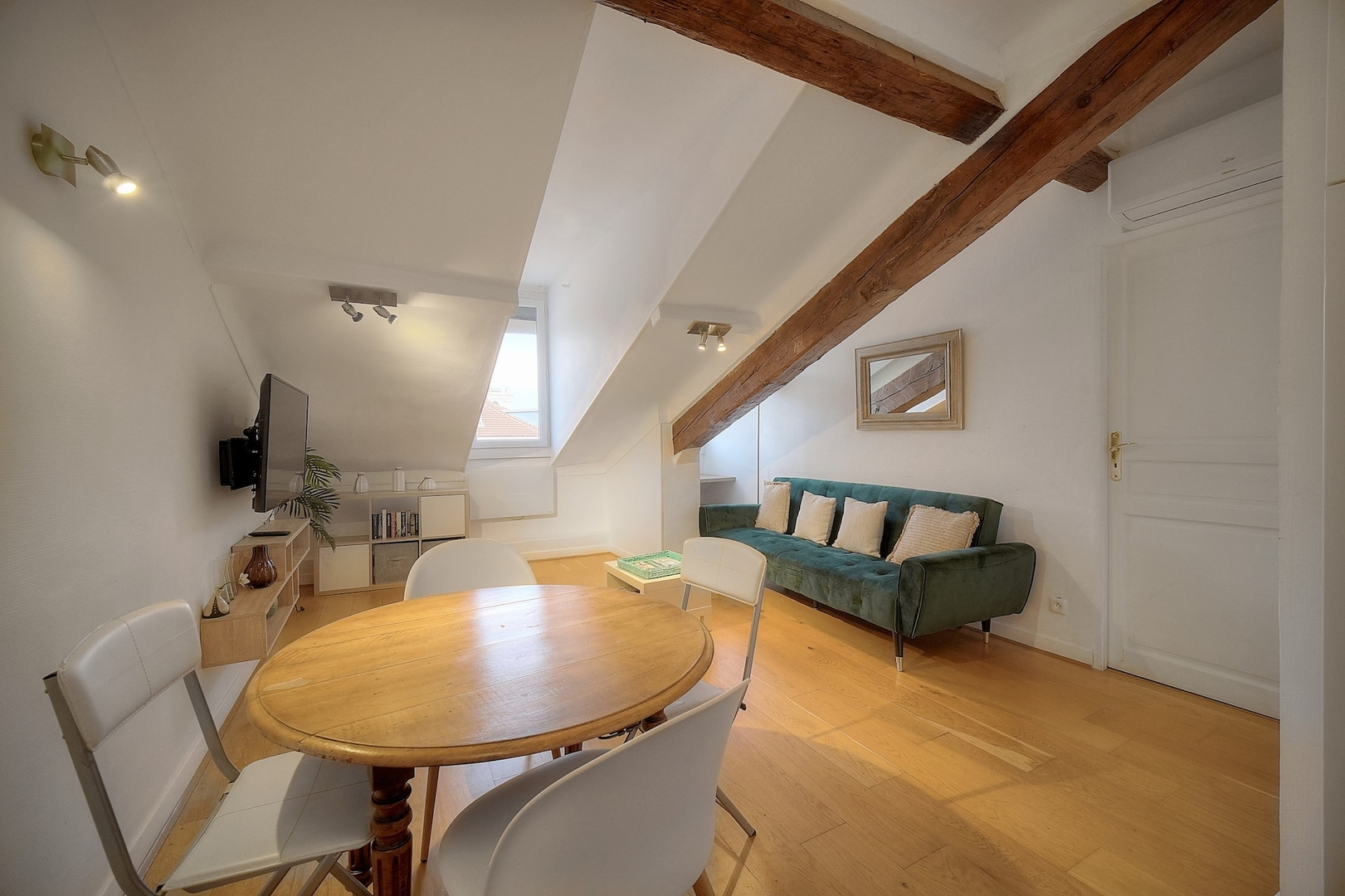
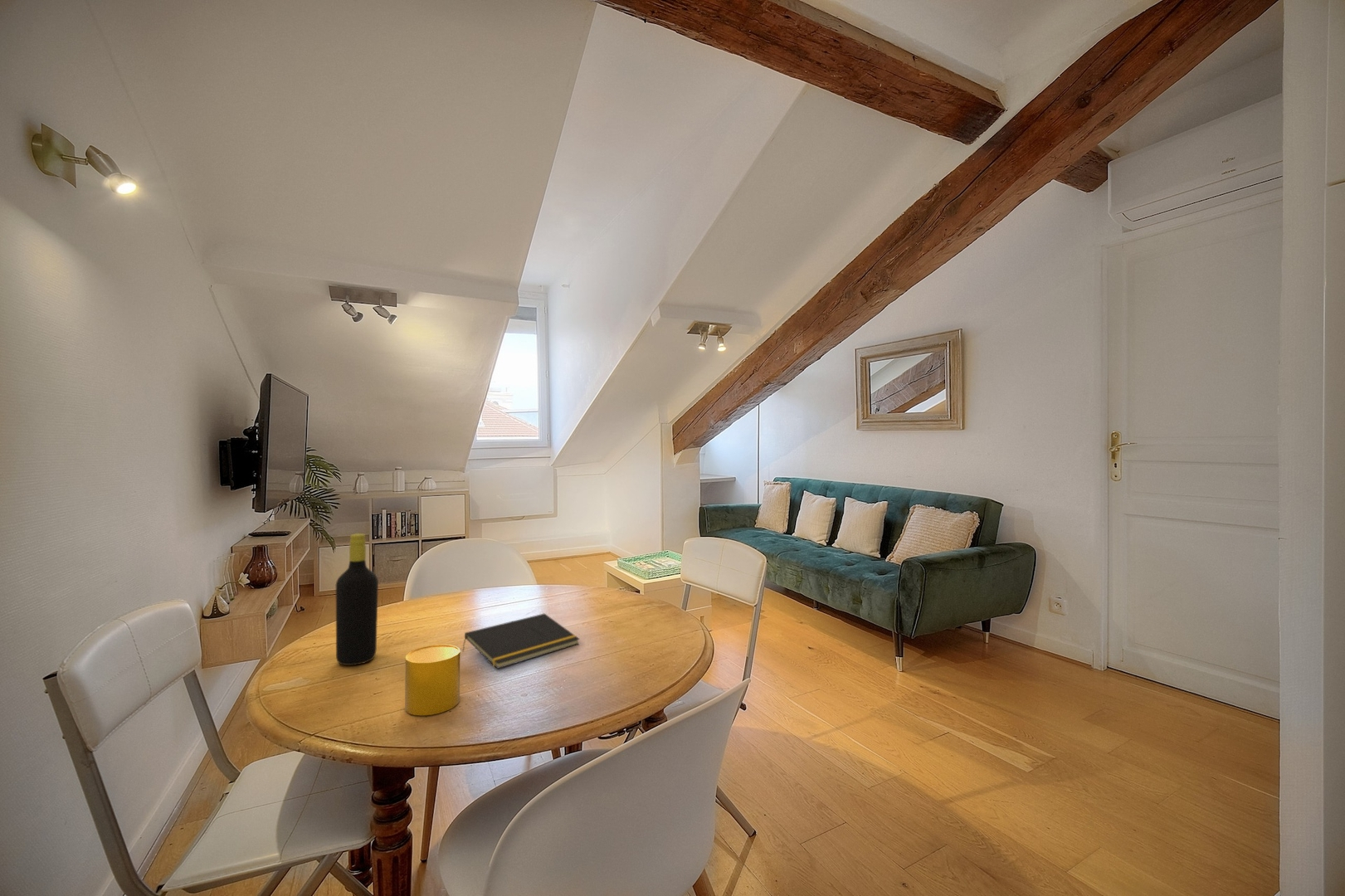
+ bottle [335,533,379,666]
+ notepad [461,612,581,670]
+ cup [404,644,461,716]
